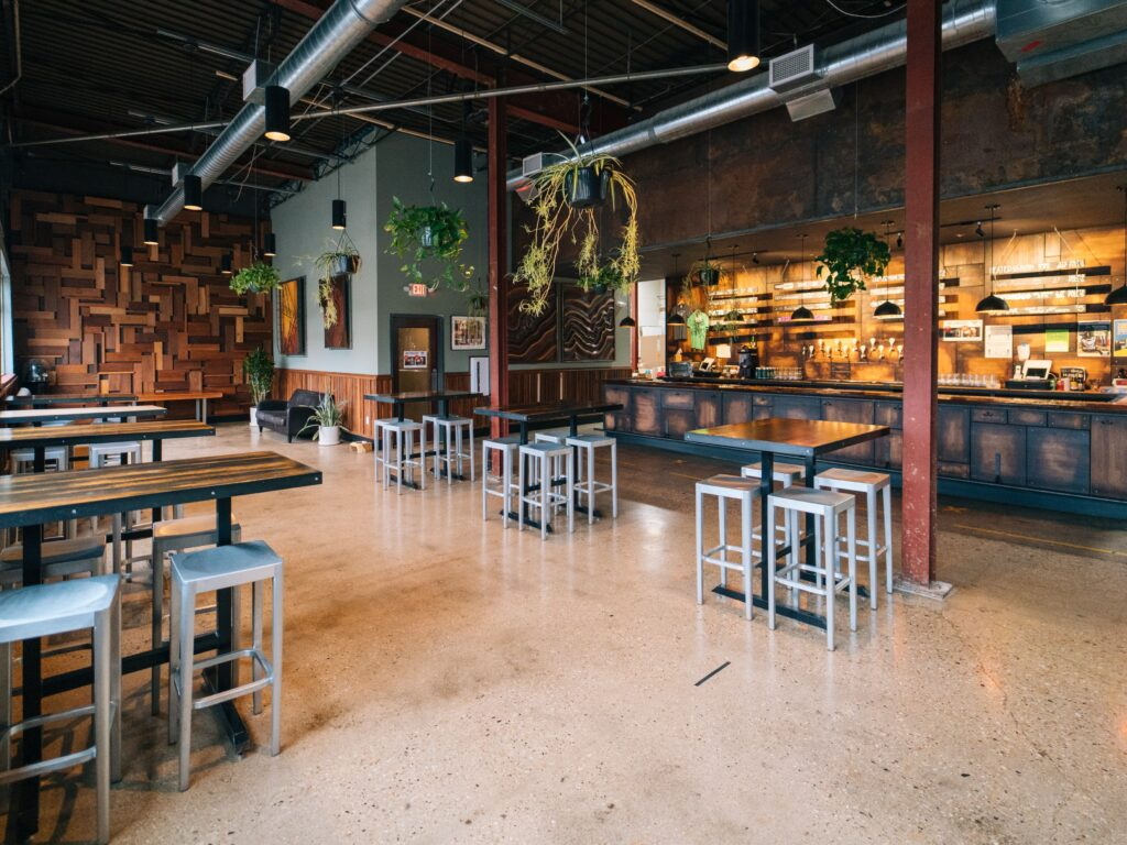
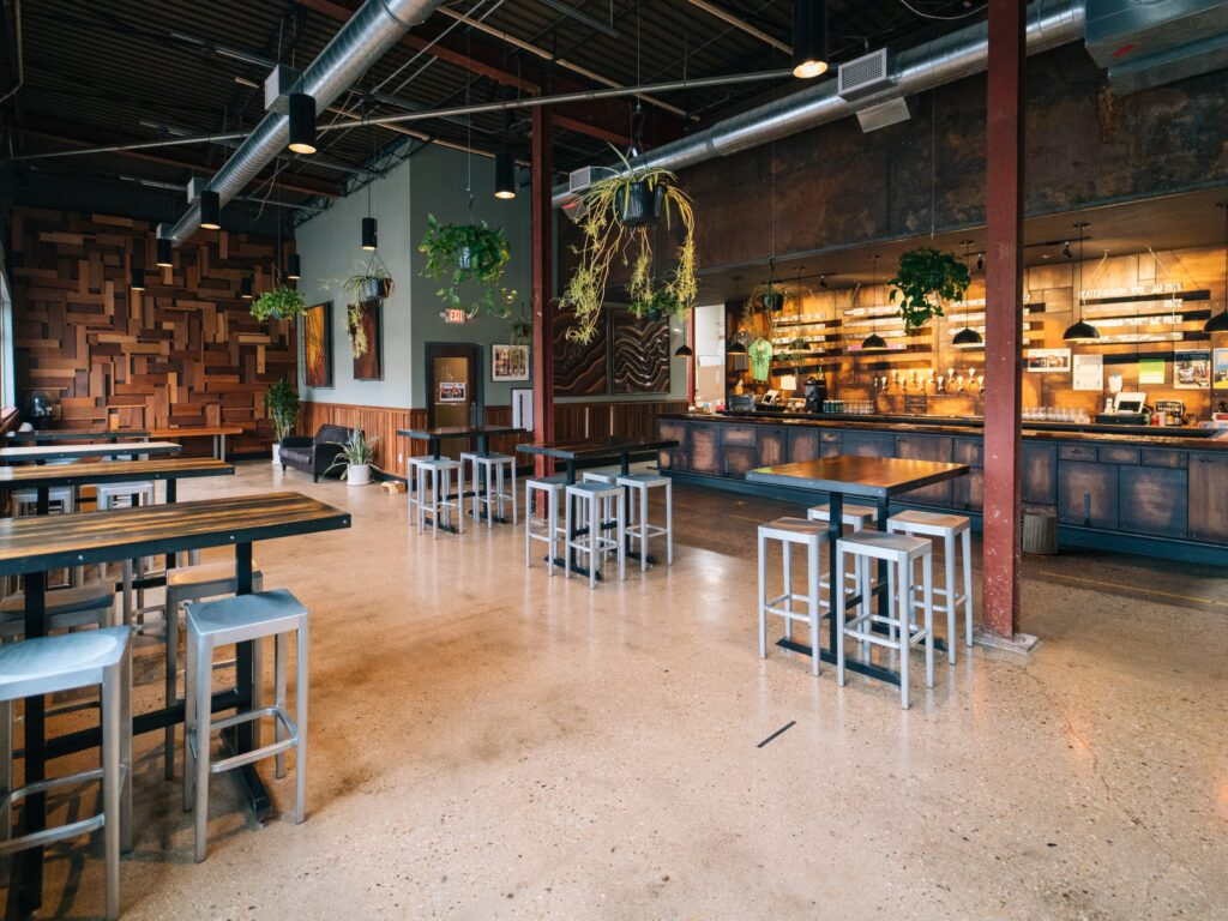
+ trash can [1022,512,1059,555]
